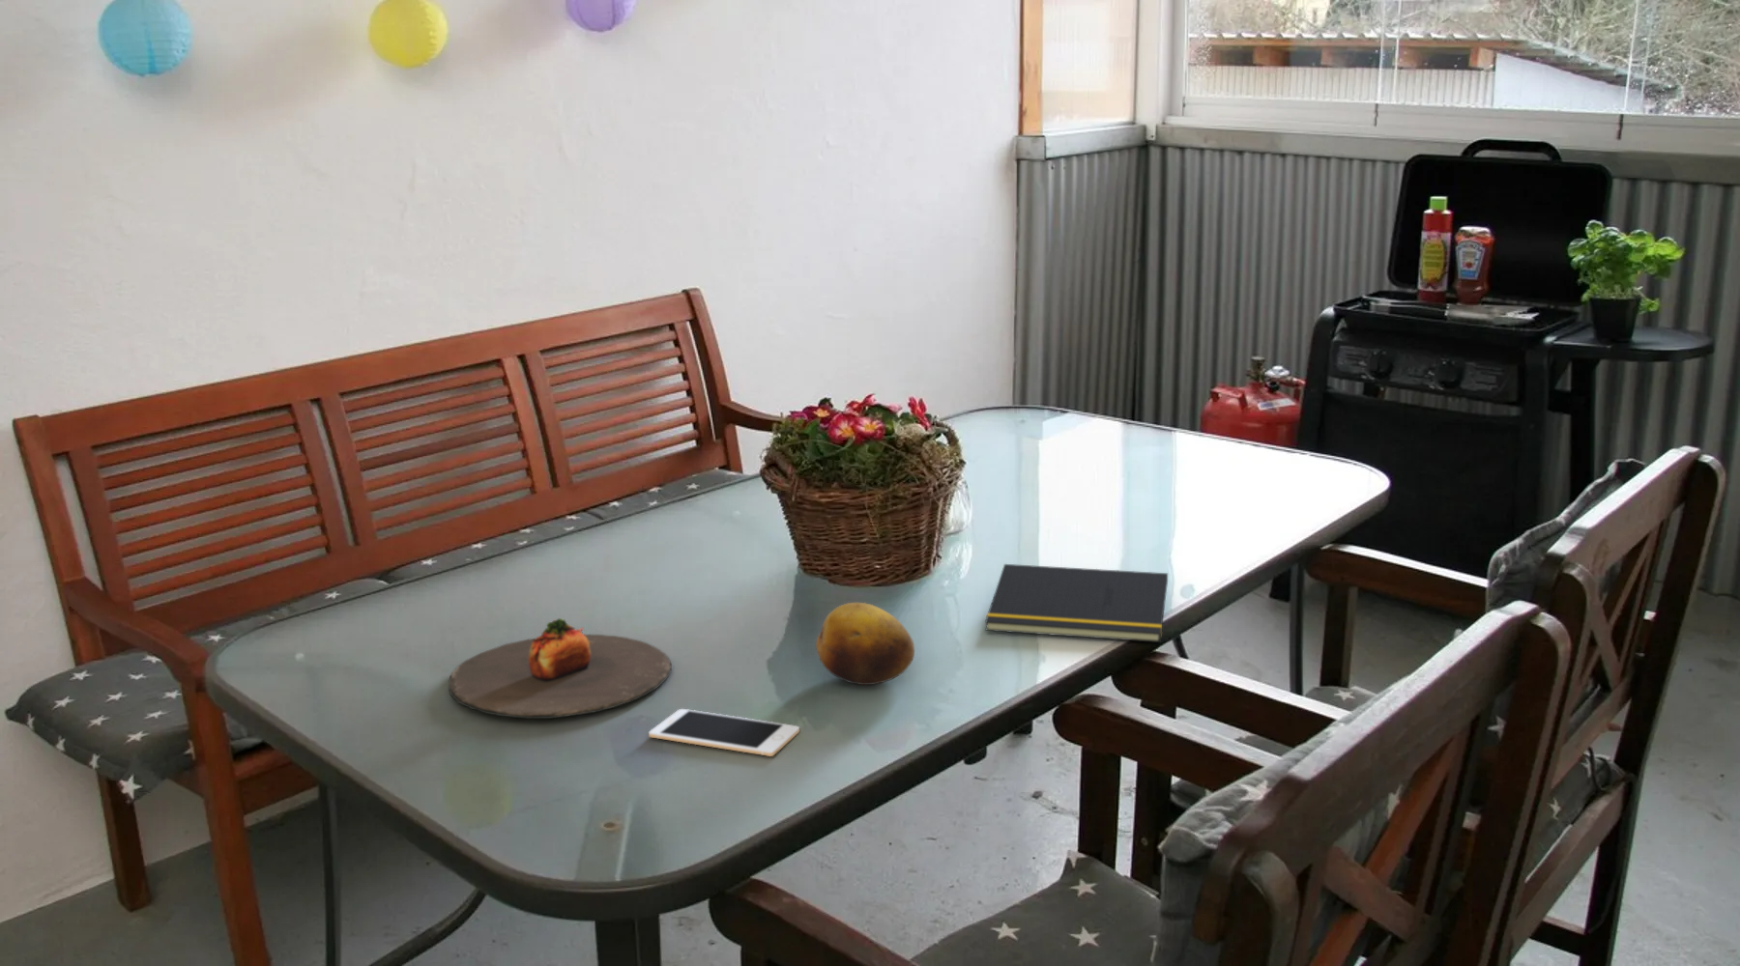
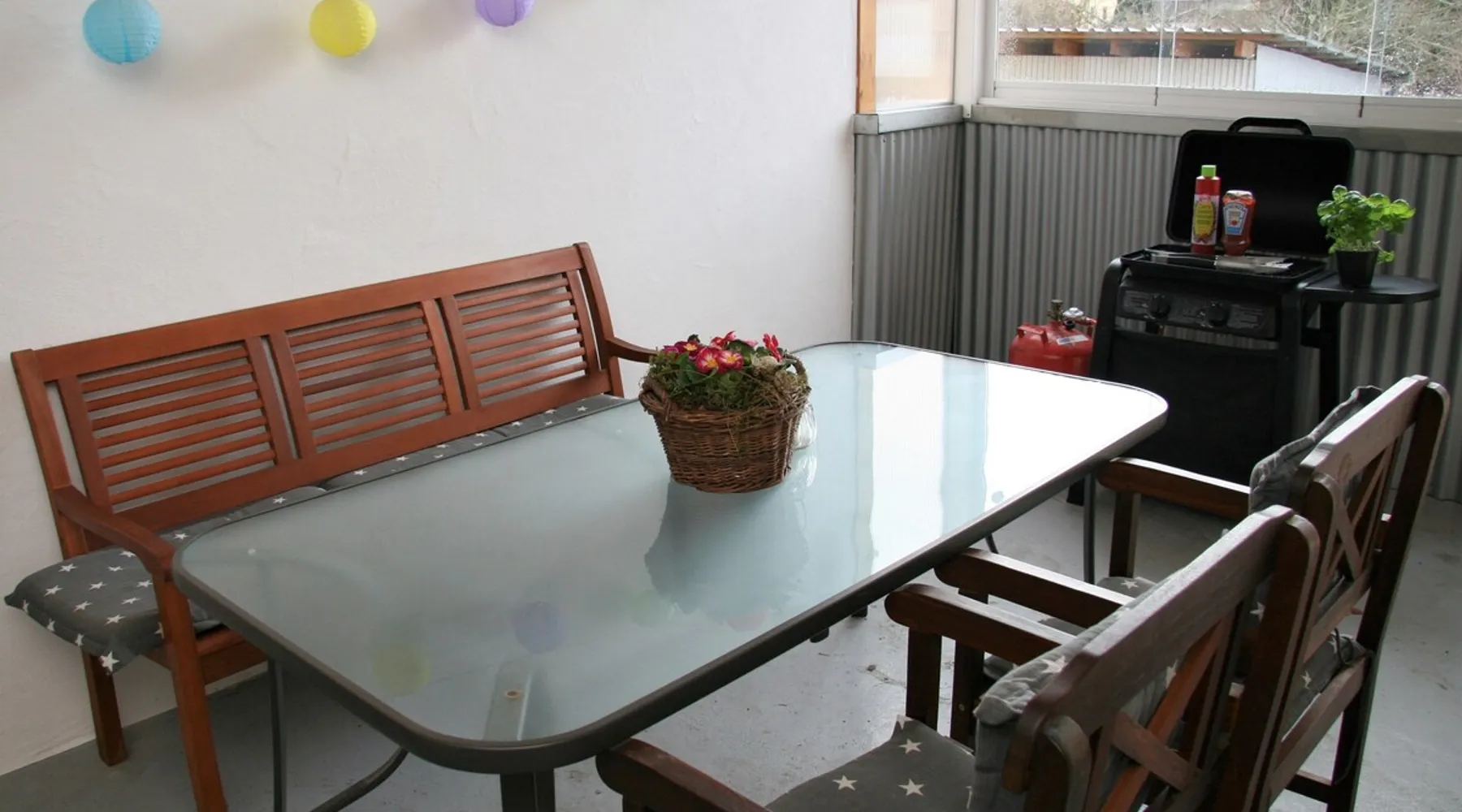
- notepad [984,563,1169,644]
- cell phone [647,708,801,758]
- plate [447,617,672,720]
- fruit [815,602,915,686]
